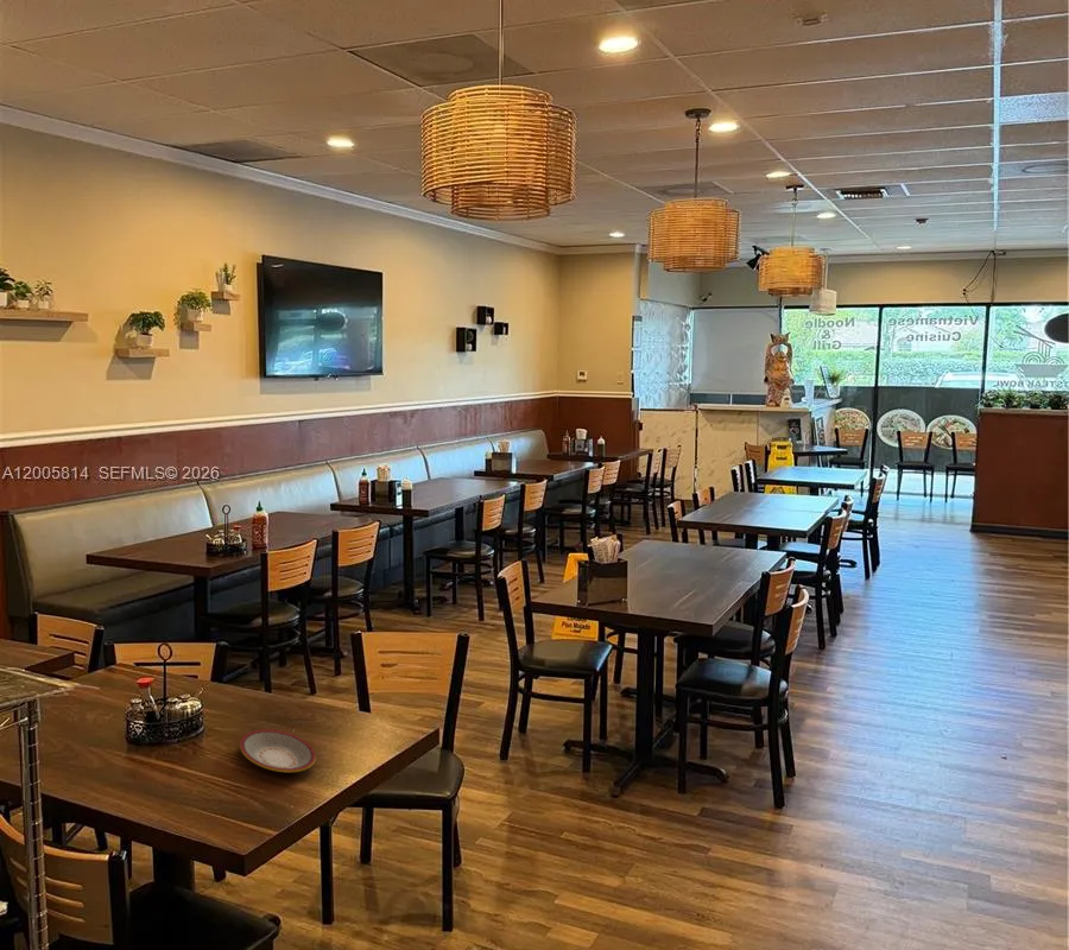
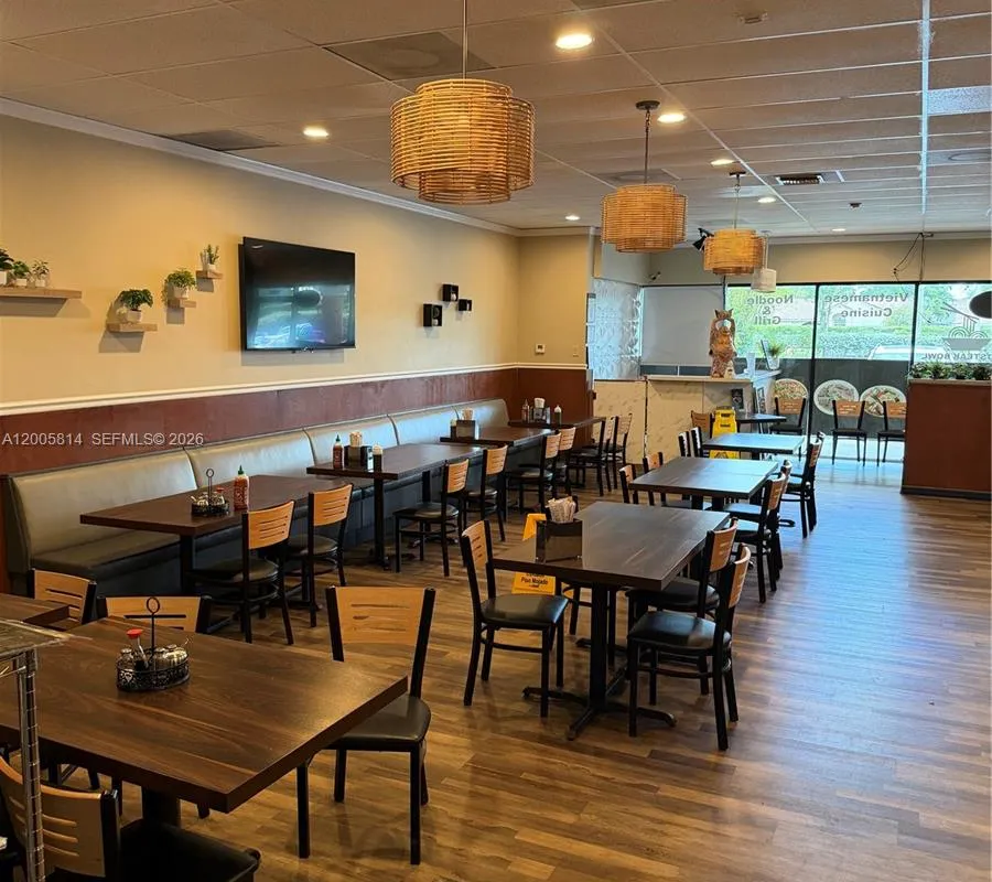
- plate [239,728,317,773]
